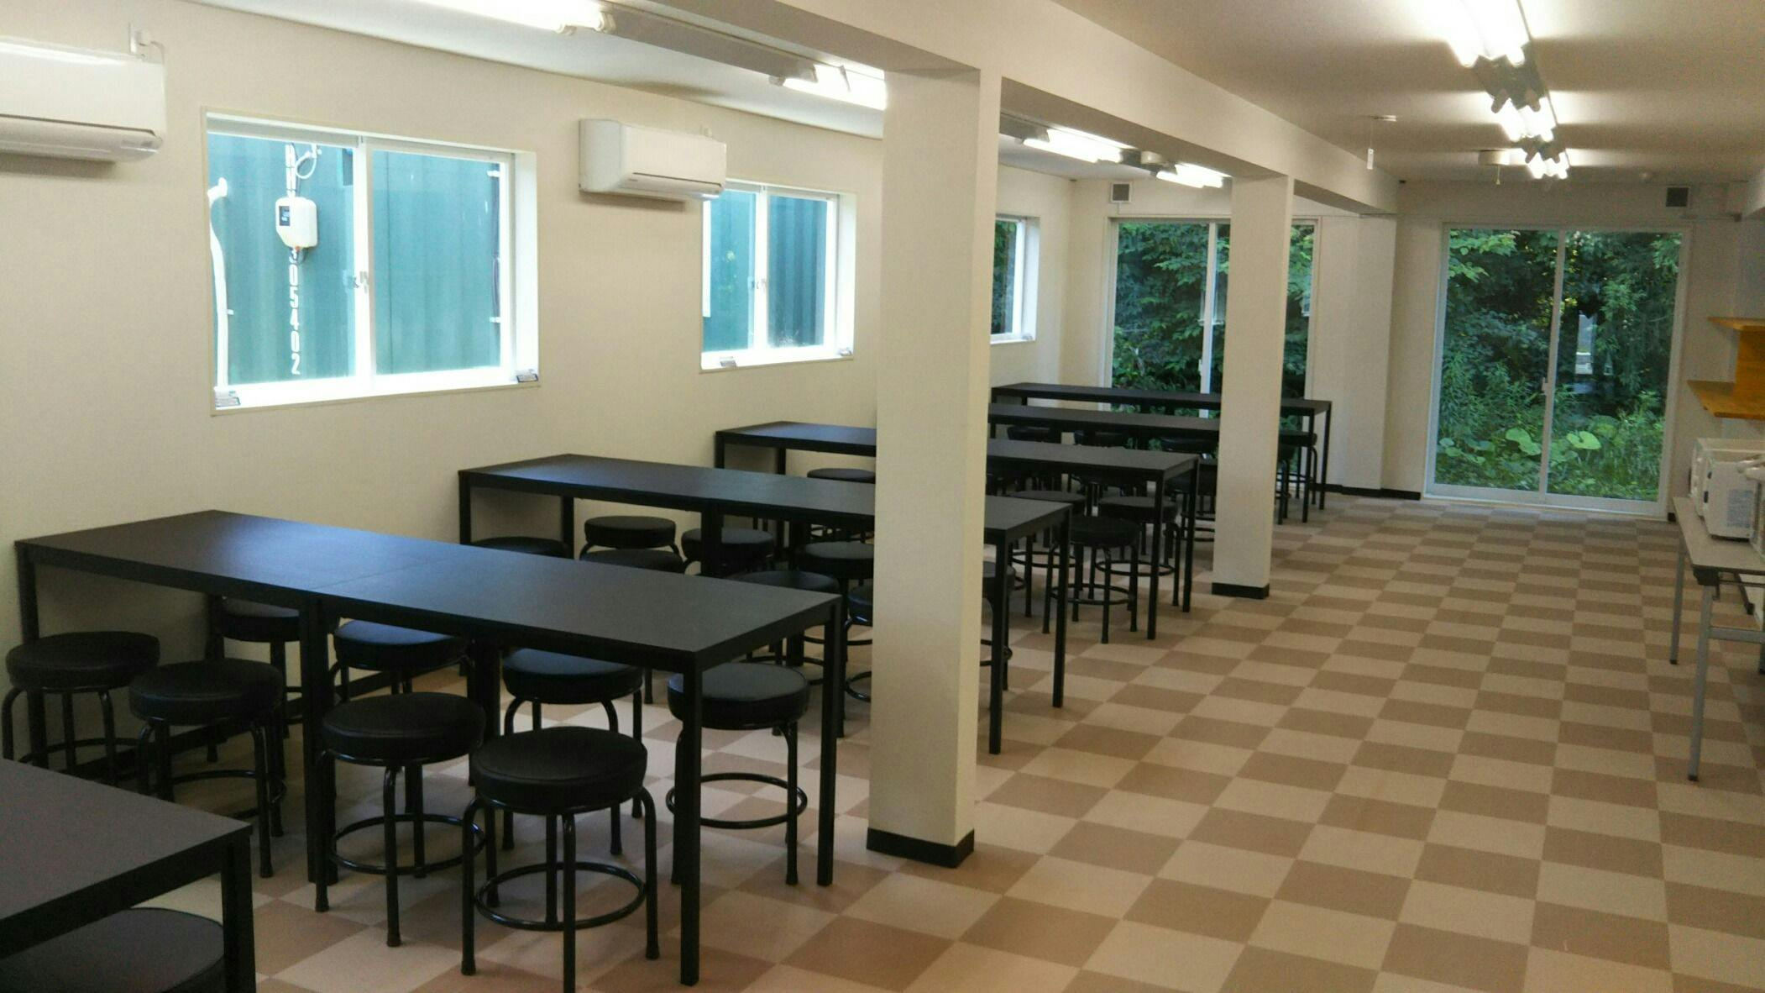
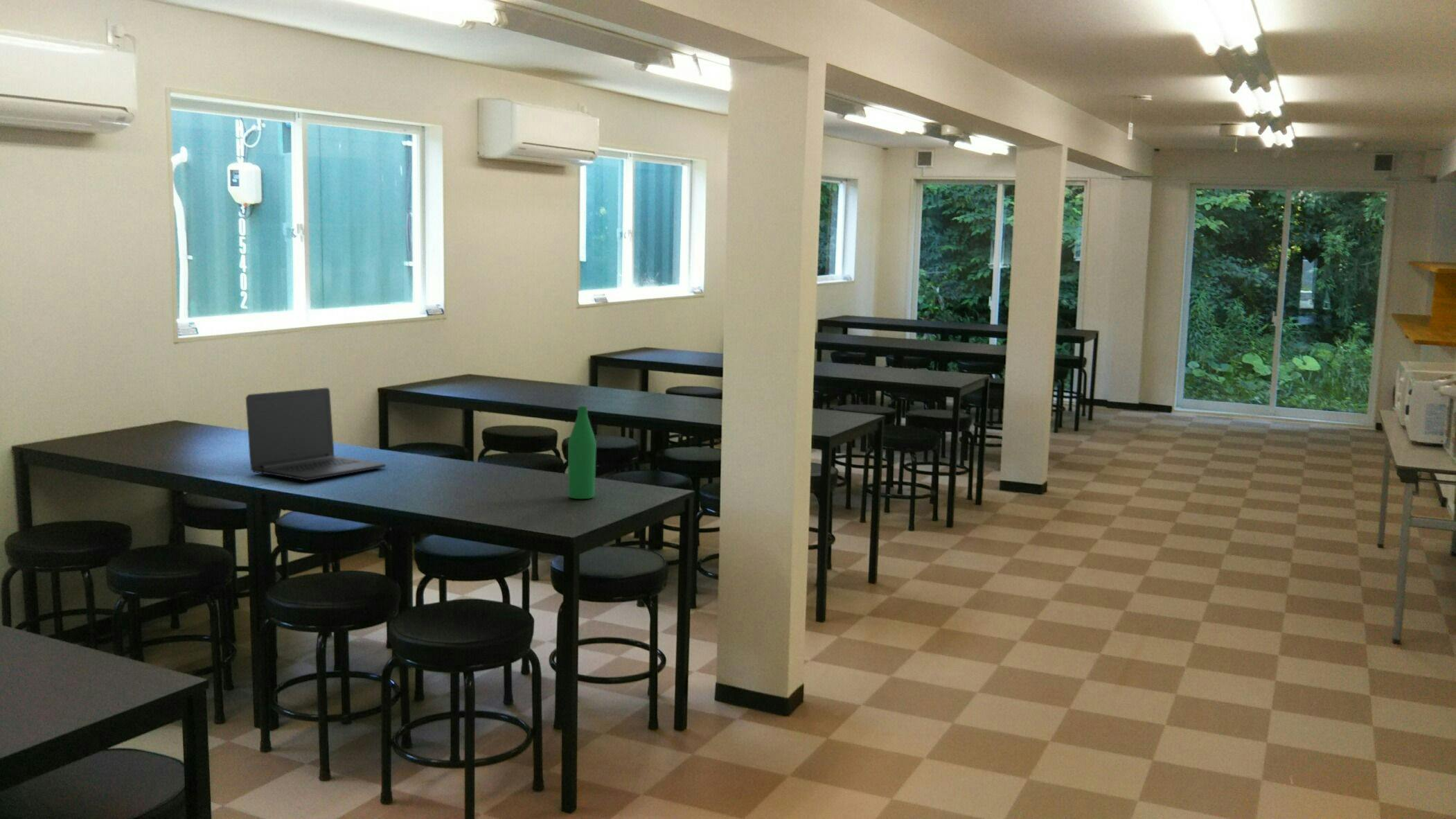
+ laptop [245,387,387,482]
+ bottle [567,406,597,500]
